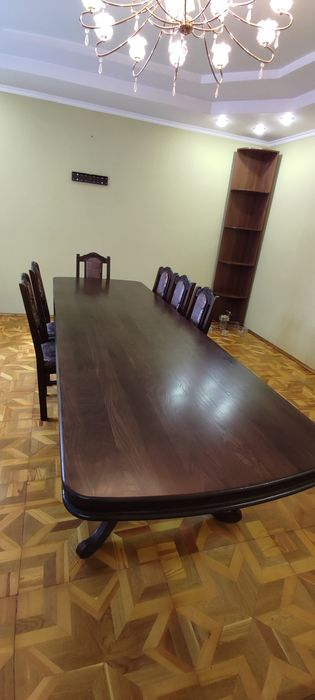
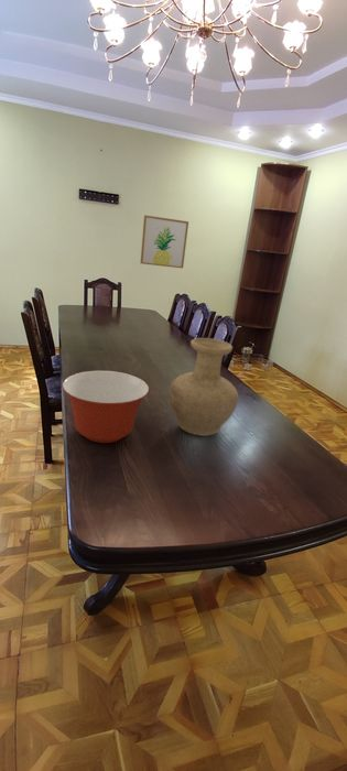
+ vase [169,337,239,437]
+ mixing bowl [62,370,150,444]
+ wall art [139,214,189,269]
